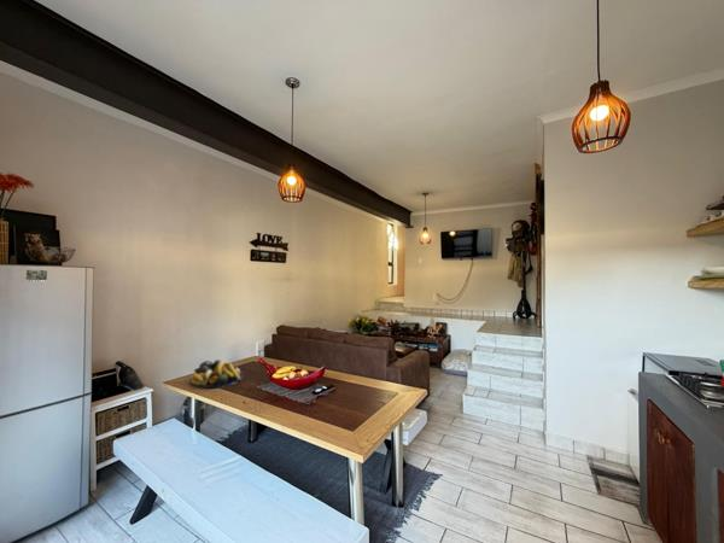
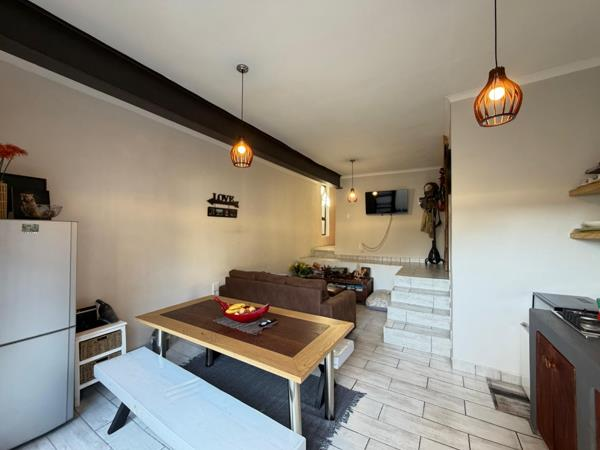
- fruit bowl [188,358,244,389]
